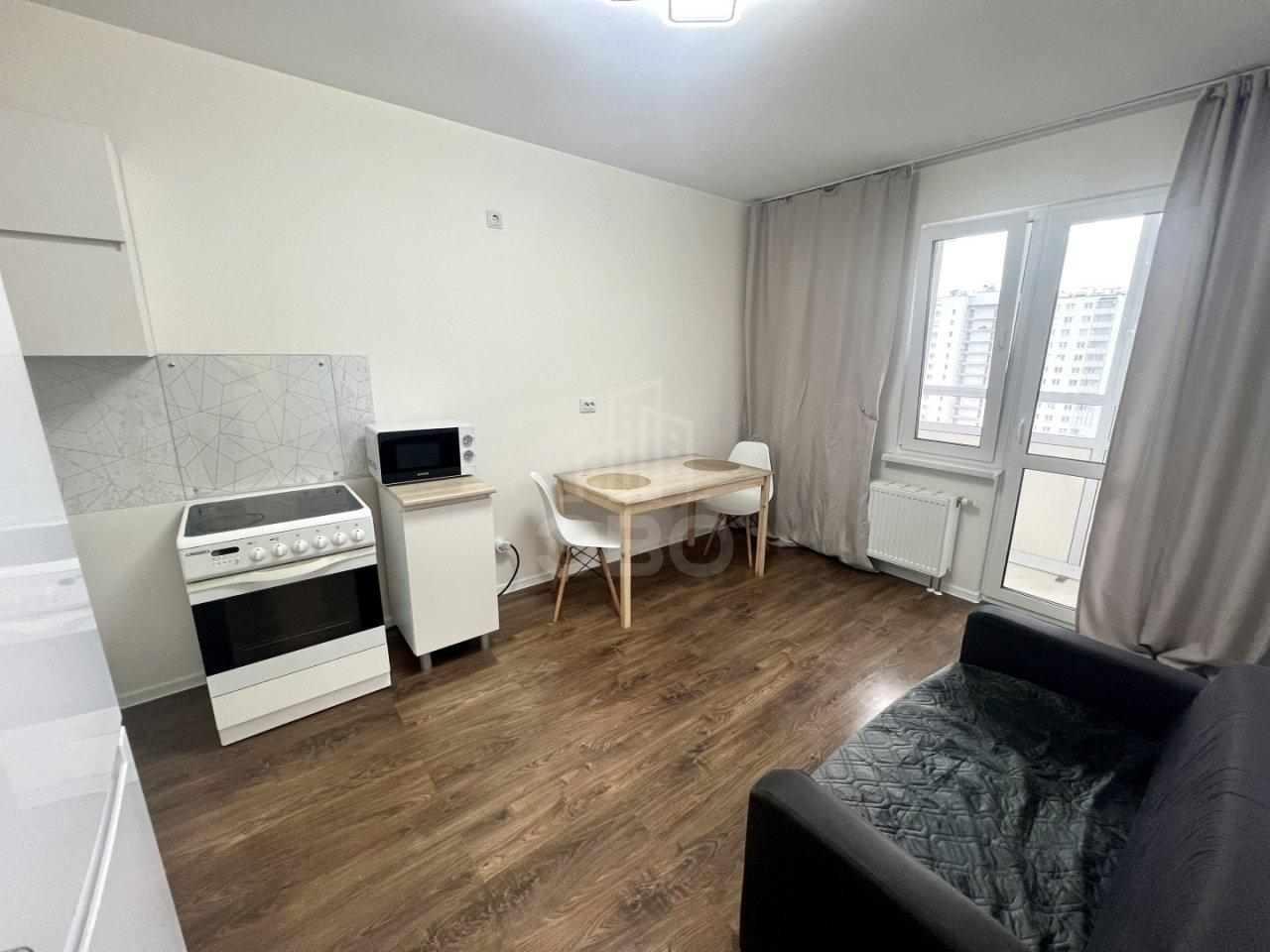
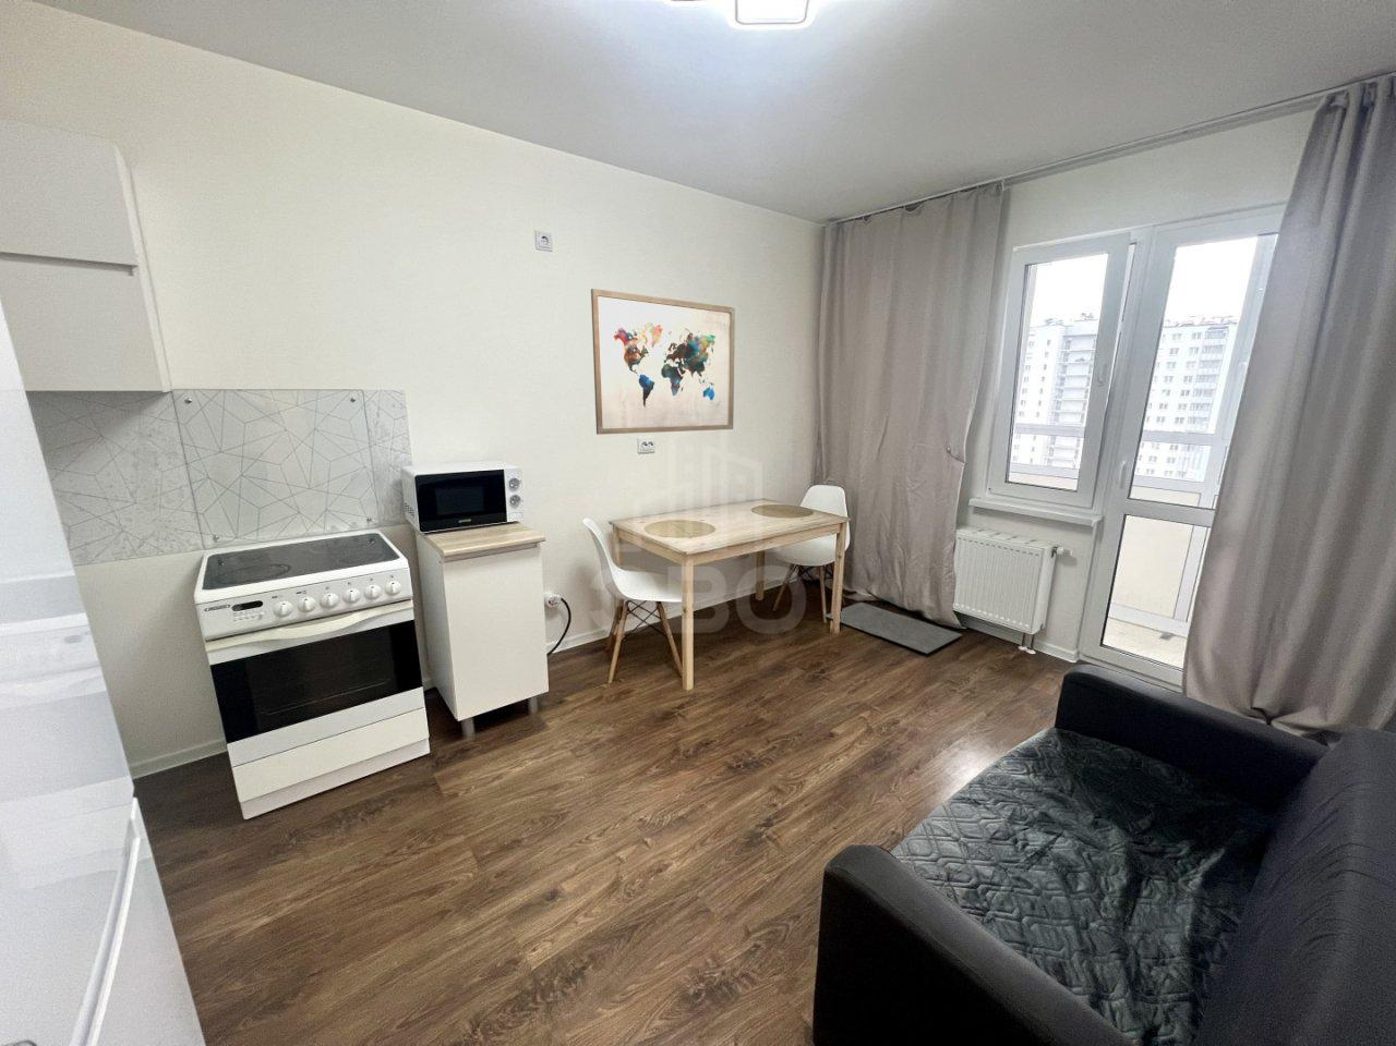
+ wall art [590,288,736,436]
+ door mat [823,601,963,655]
